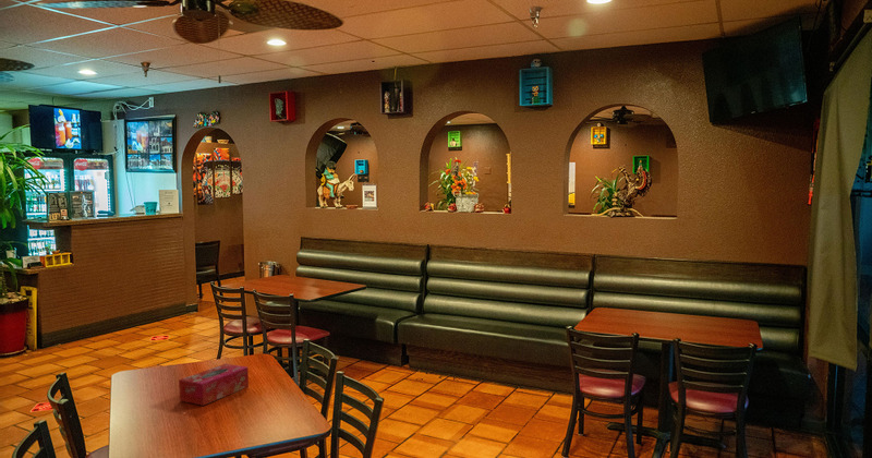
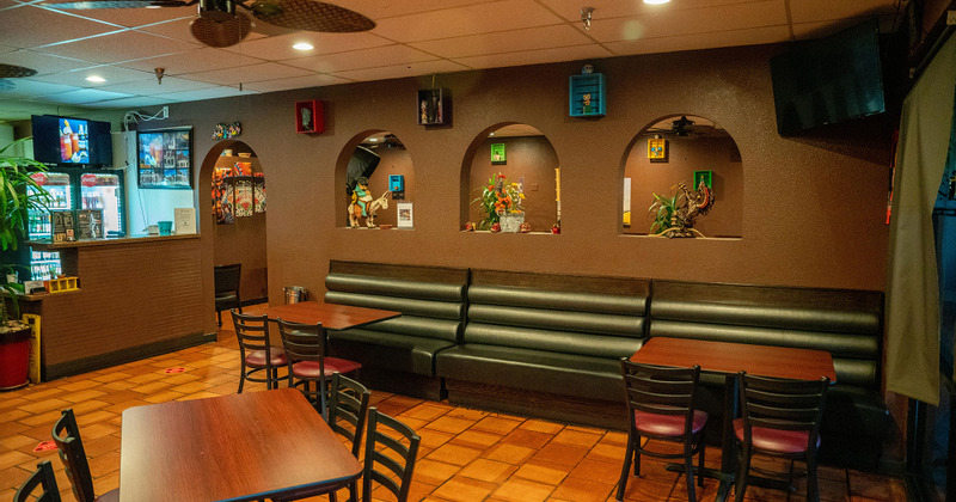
- tissue box [178,363,250,407]
